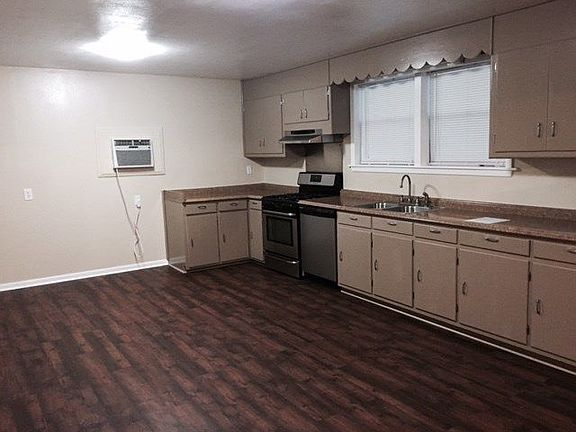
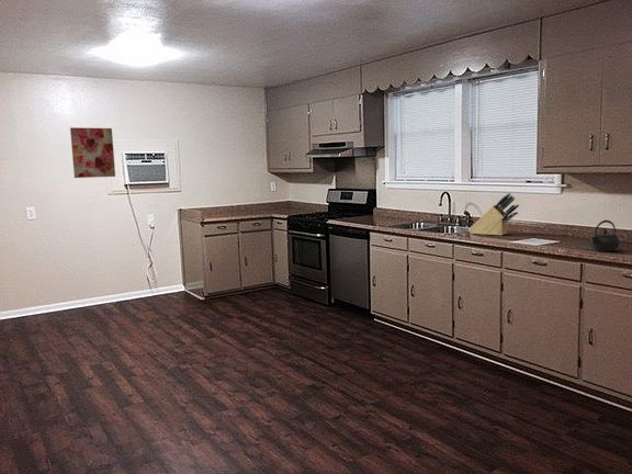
+ kettle [588,219,621,252]
+ wall art [69,126,116,179]
+ knife block [467,192,520,237]
